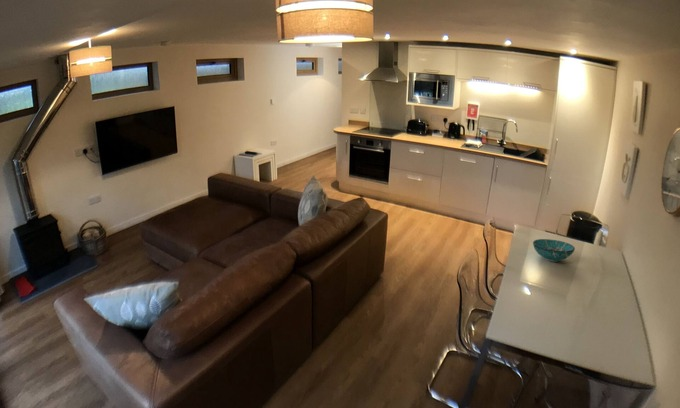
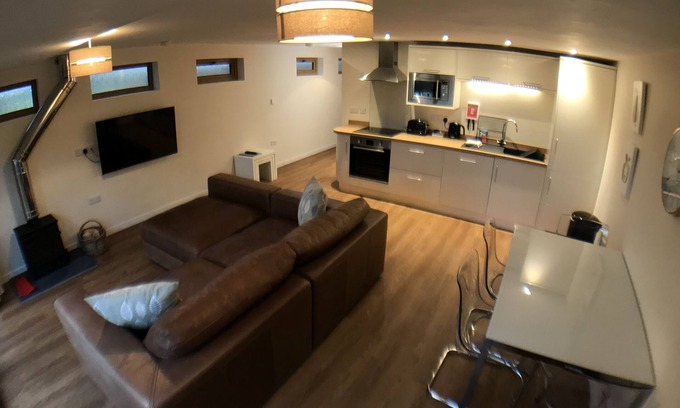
- bowl [532,238,576,262]
